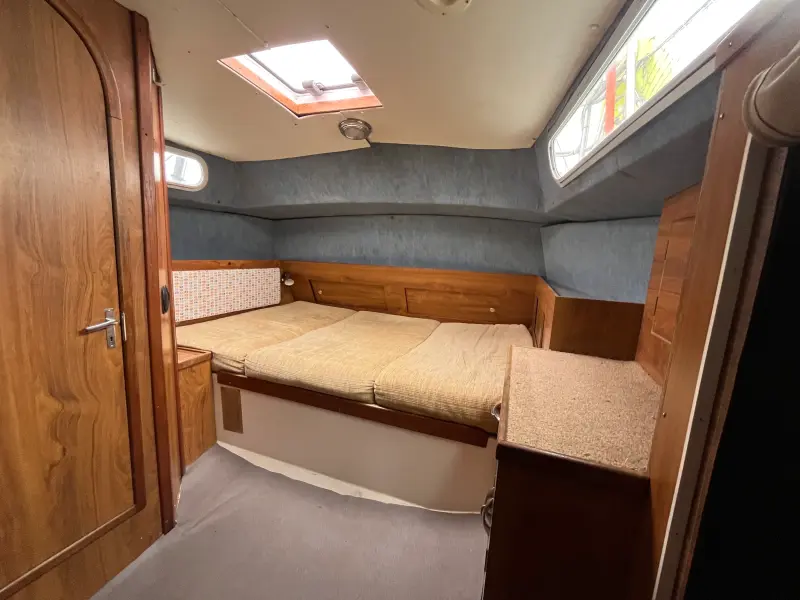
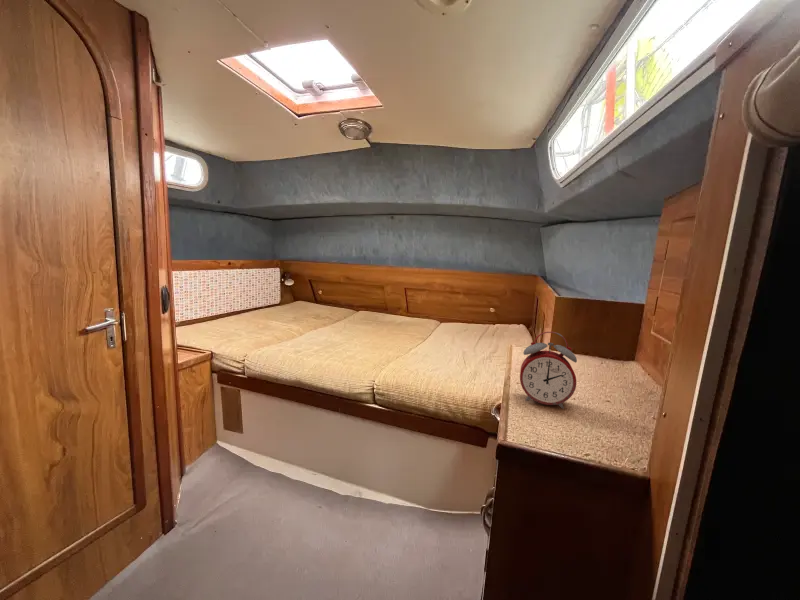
+ alarm clock [519,331,578,410]
